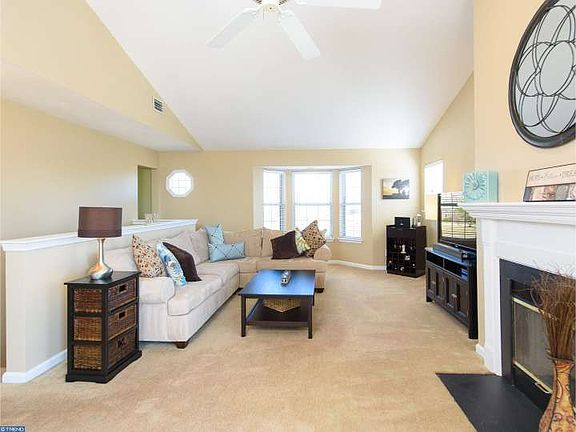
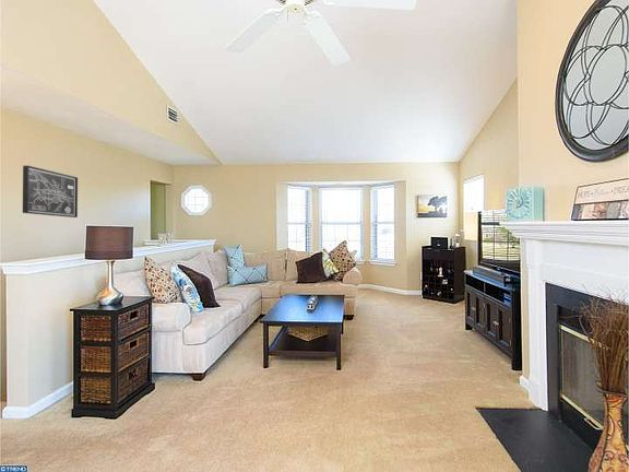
+ wall art [22,165,79,219]
